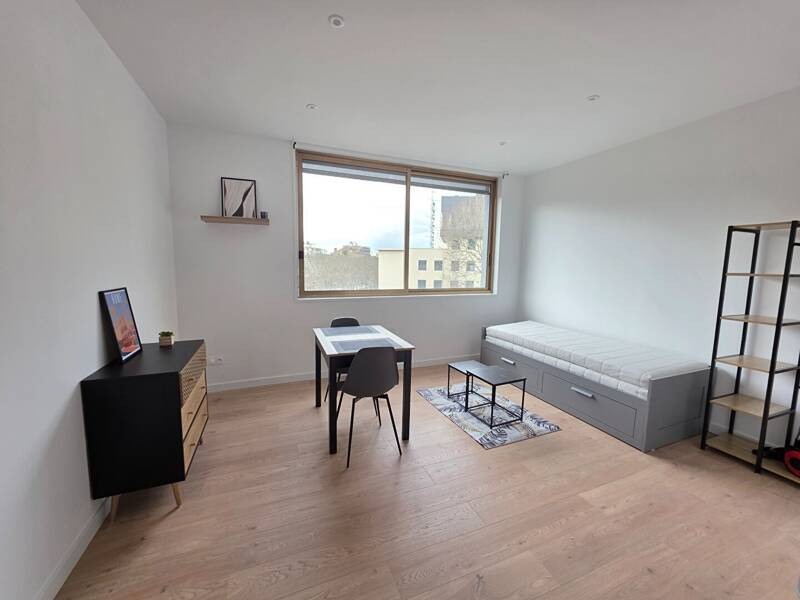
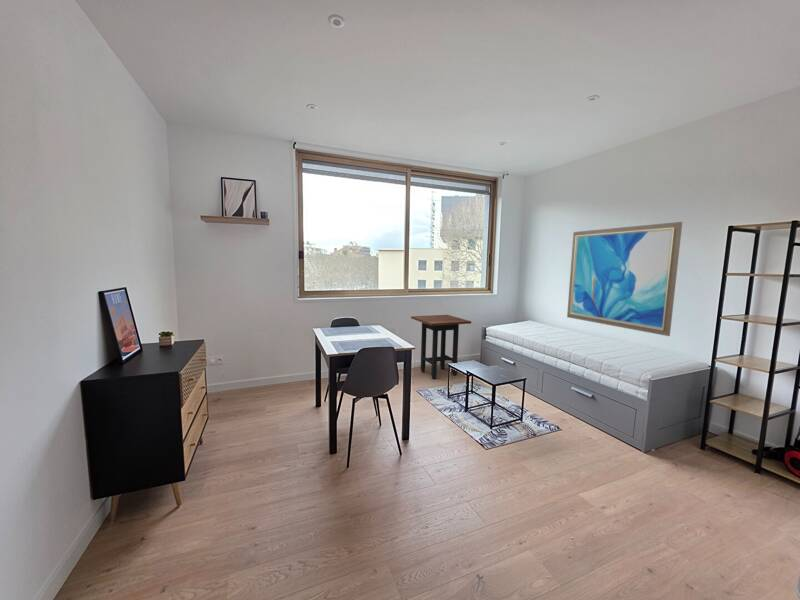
+ side table [410,314,472,380]
+ wall art [566,221,683,337]
